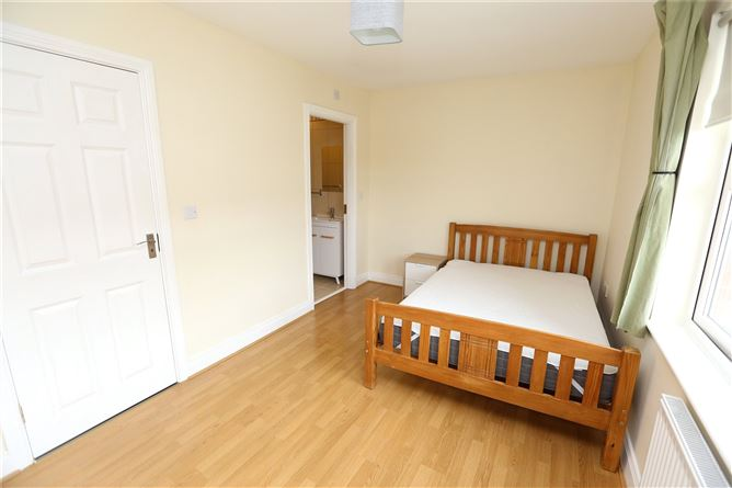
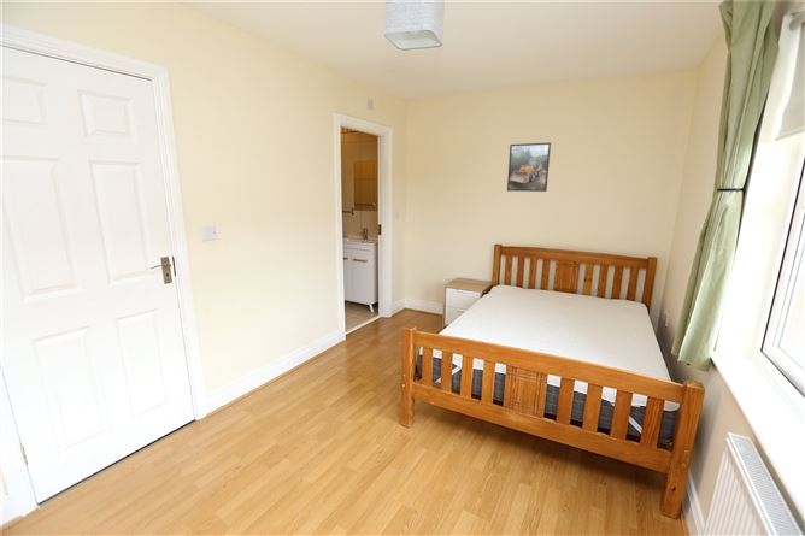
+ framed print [506,141,552,193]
